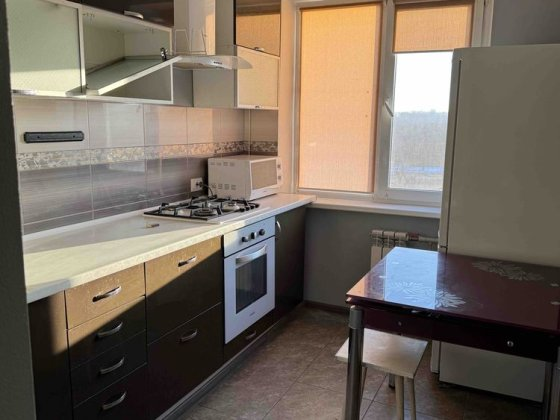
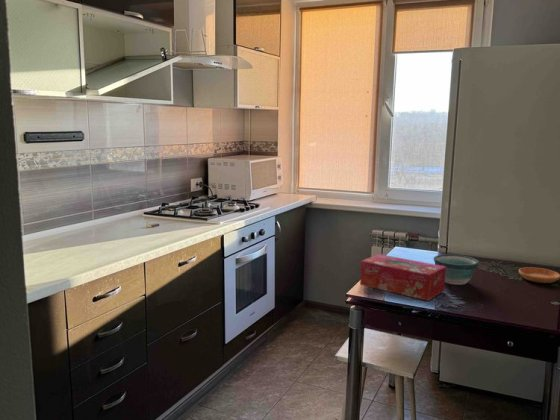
+ tissue box [359,253,446,302]
+ bowl [433,254,480,286]
+ saucer [518,266,560,284]
